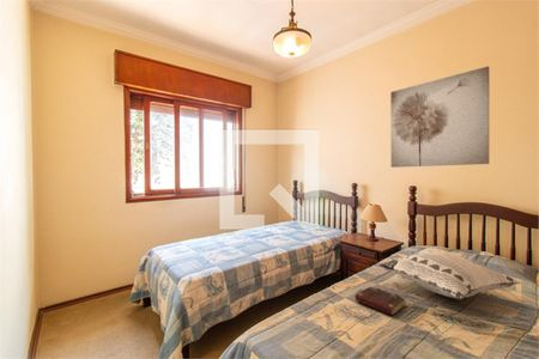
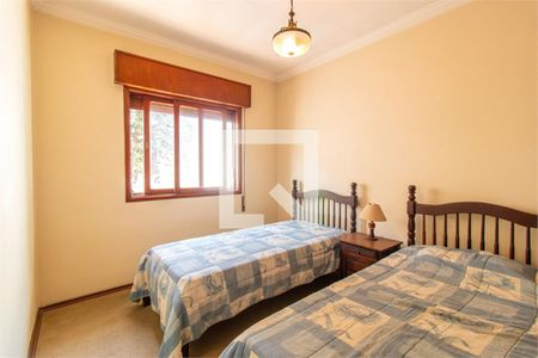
- decorative pillow [378,250,521,302]
- book [355,285,407,316]
- wall art [389,65,490,169]
